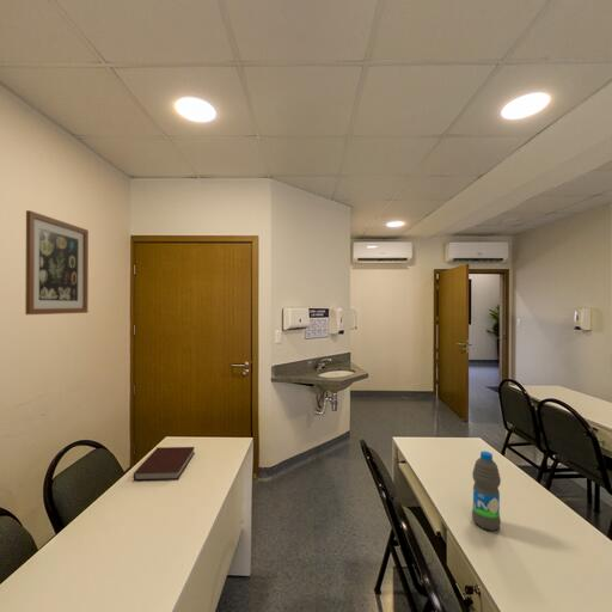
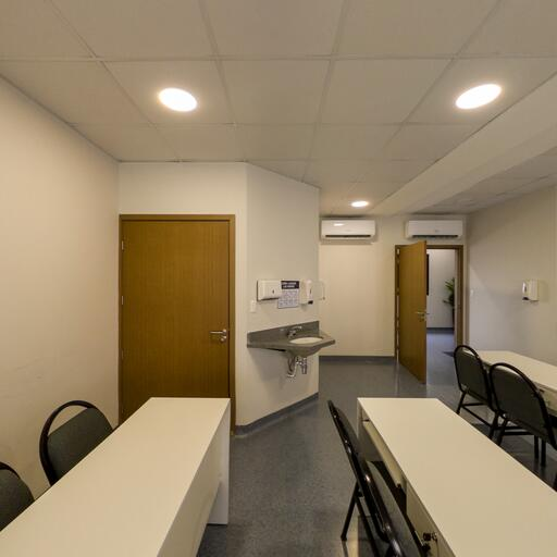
- water bottle [471,451,502,532]
- wall art [24,209,90,316]
- notebook [133,446,196,482]
